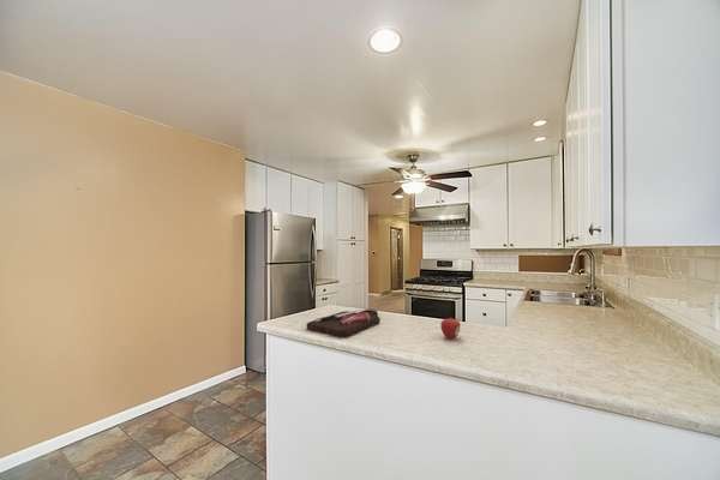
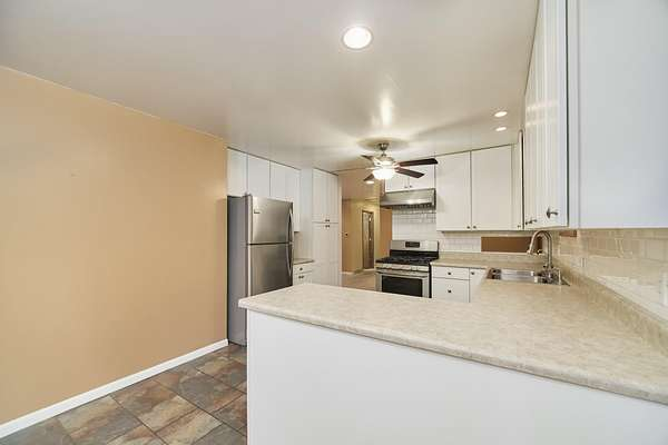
- apple [440,317,462,340]
- cutting board [305,308,382,338]
